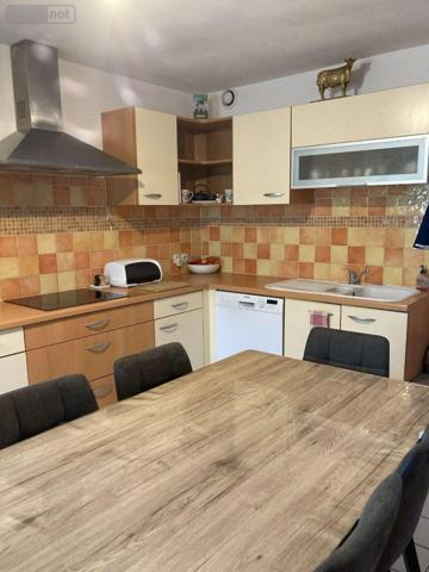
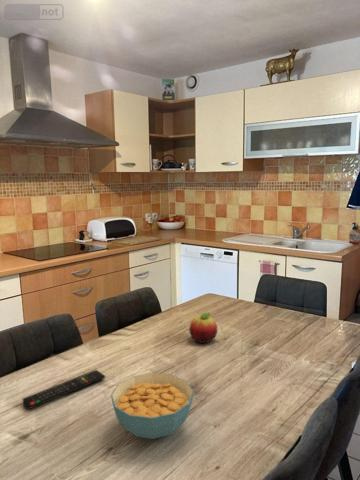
+ cereal bowl [110,372,195,440]
+ remote control [22,369,106,410]
+ fruit [188,311,218,344]
